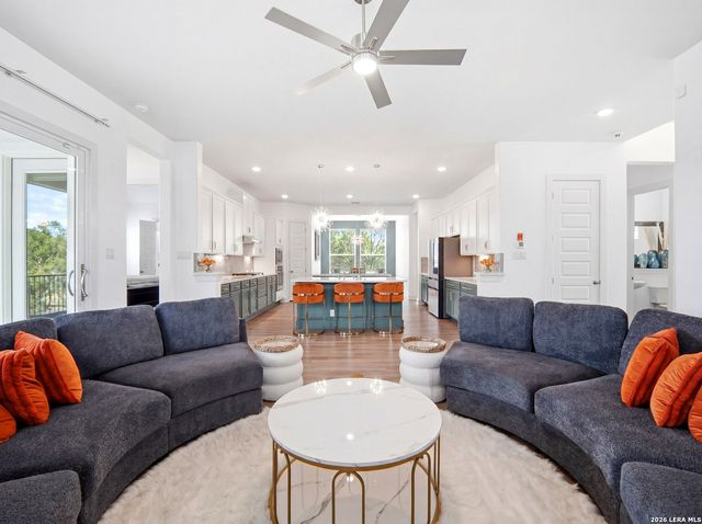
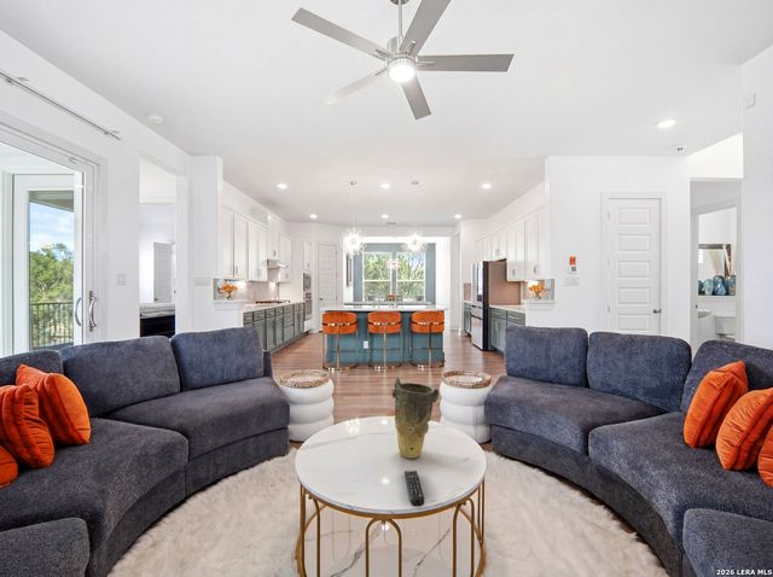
+ remote control [403,470,425,508]
+ vase [390,375,441,460]
